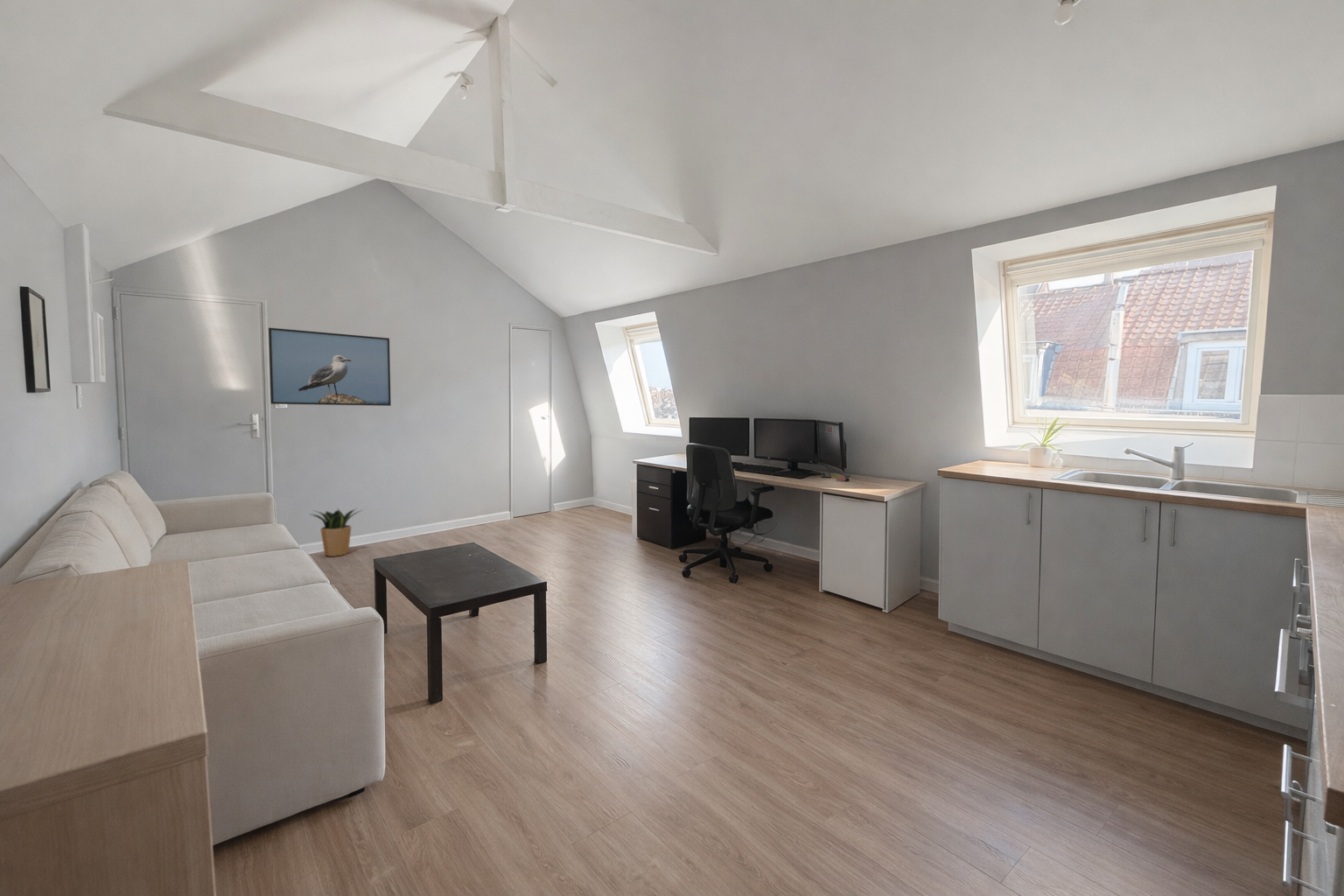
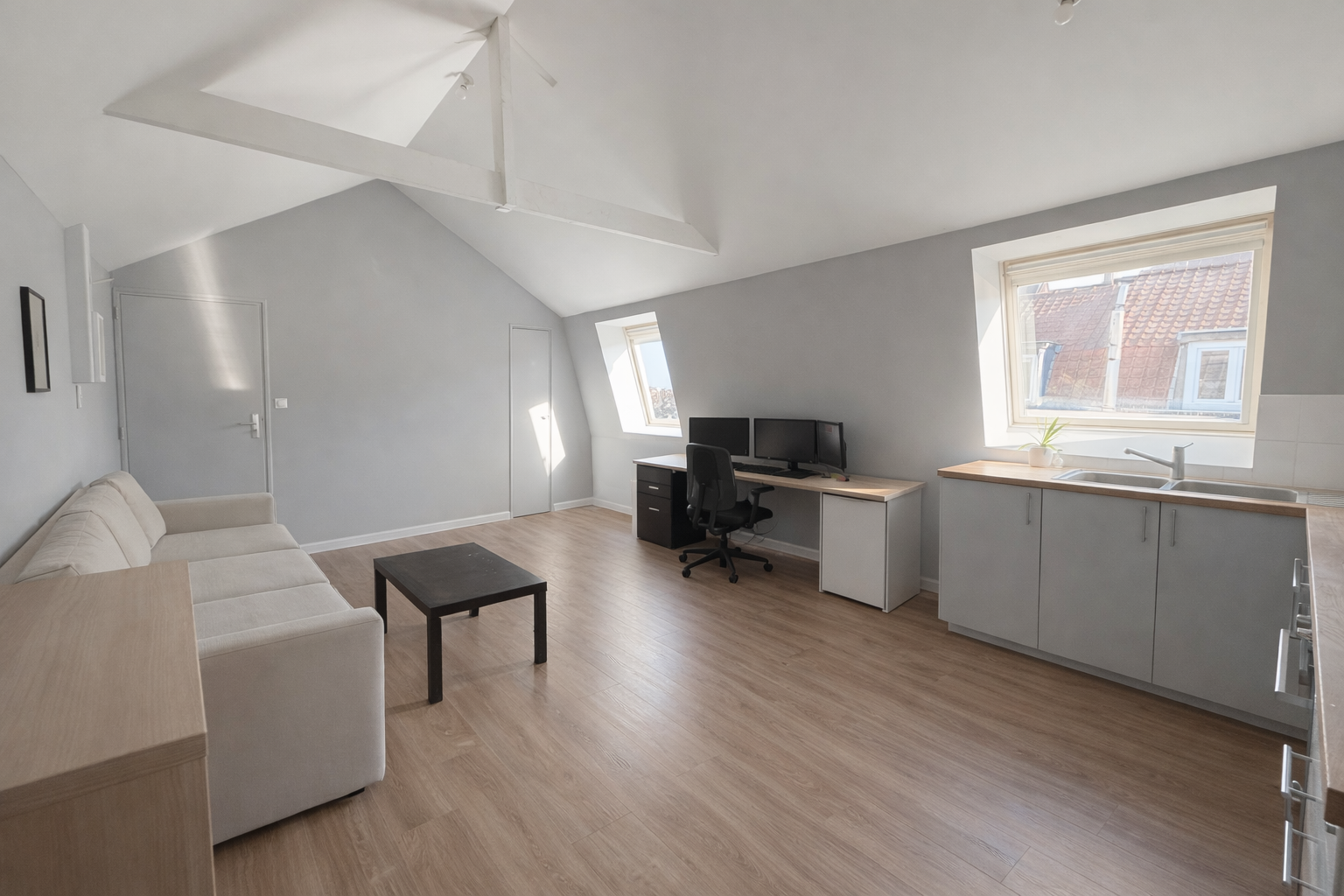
- potted plant [310,507,363,557]
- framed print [268,327,392,407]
